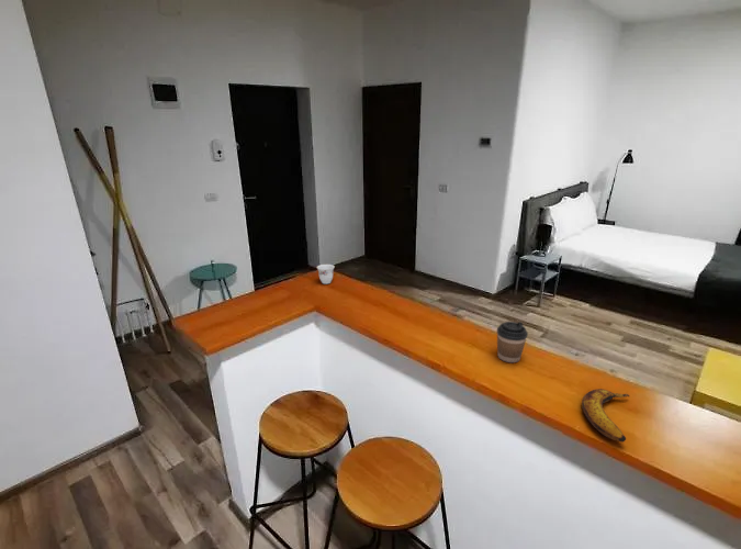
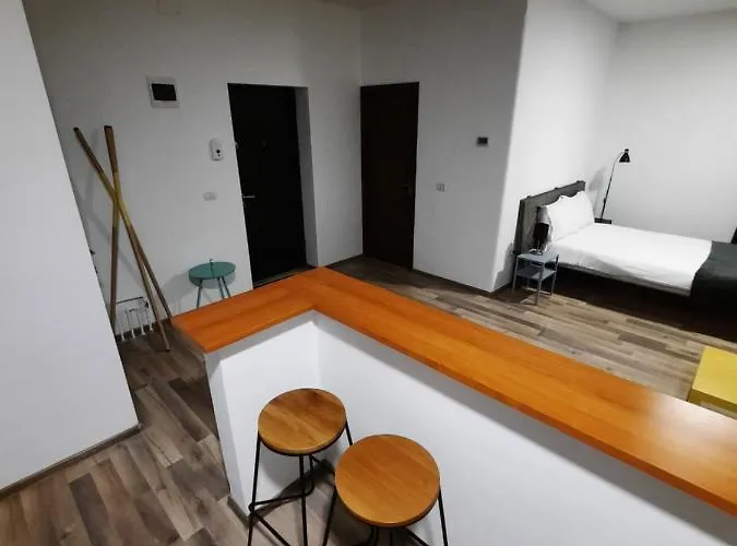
- teacup [316,264,336,284]
- coffee cup [496,321,529,363]
- banana [581,388,630,444]
